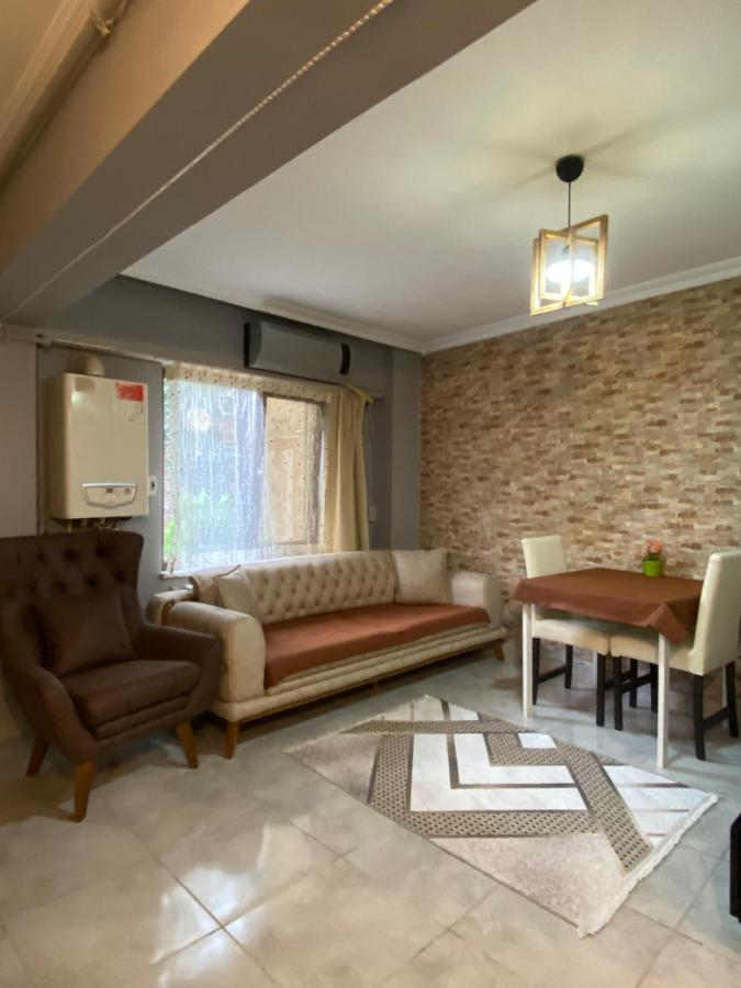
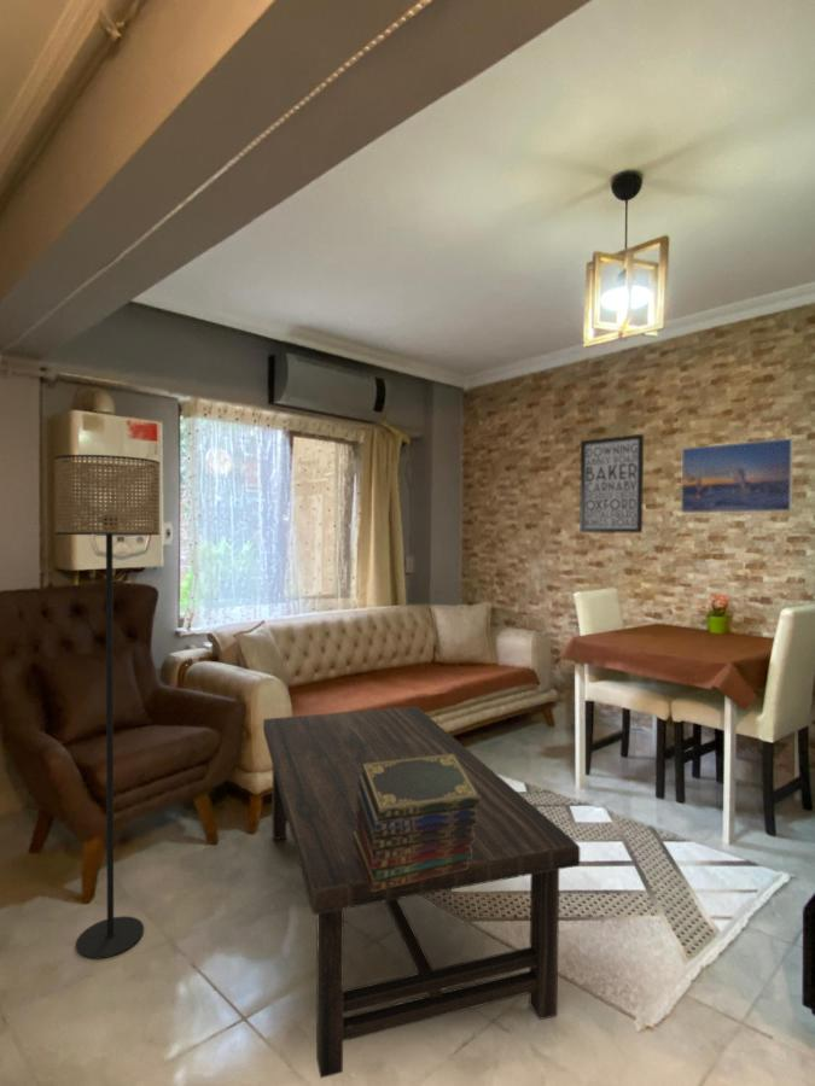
+ floor lamp [53,454,162,961]
+ wall art [578,433,645,535]
+ book stack [351,753,481,892]
+ coffee table [262,705,581,1079]
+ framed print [680,437,794,514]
